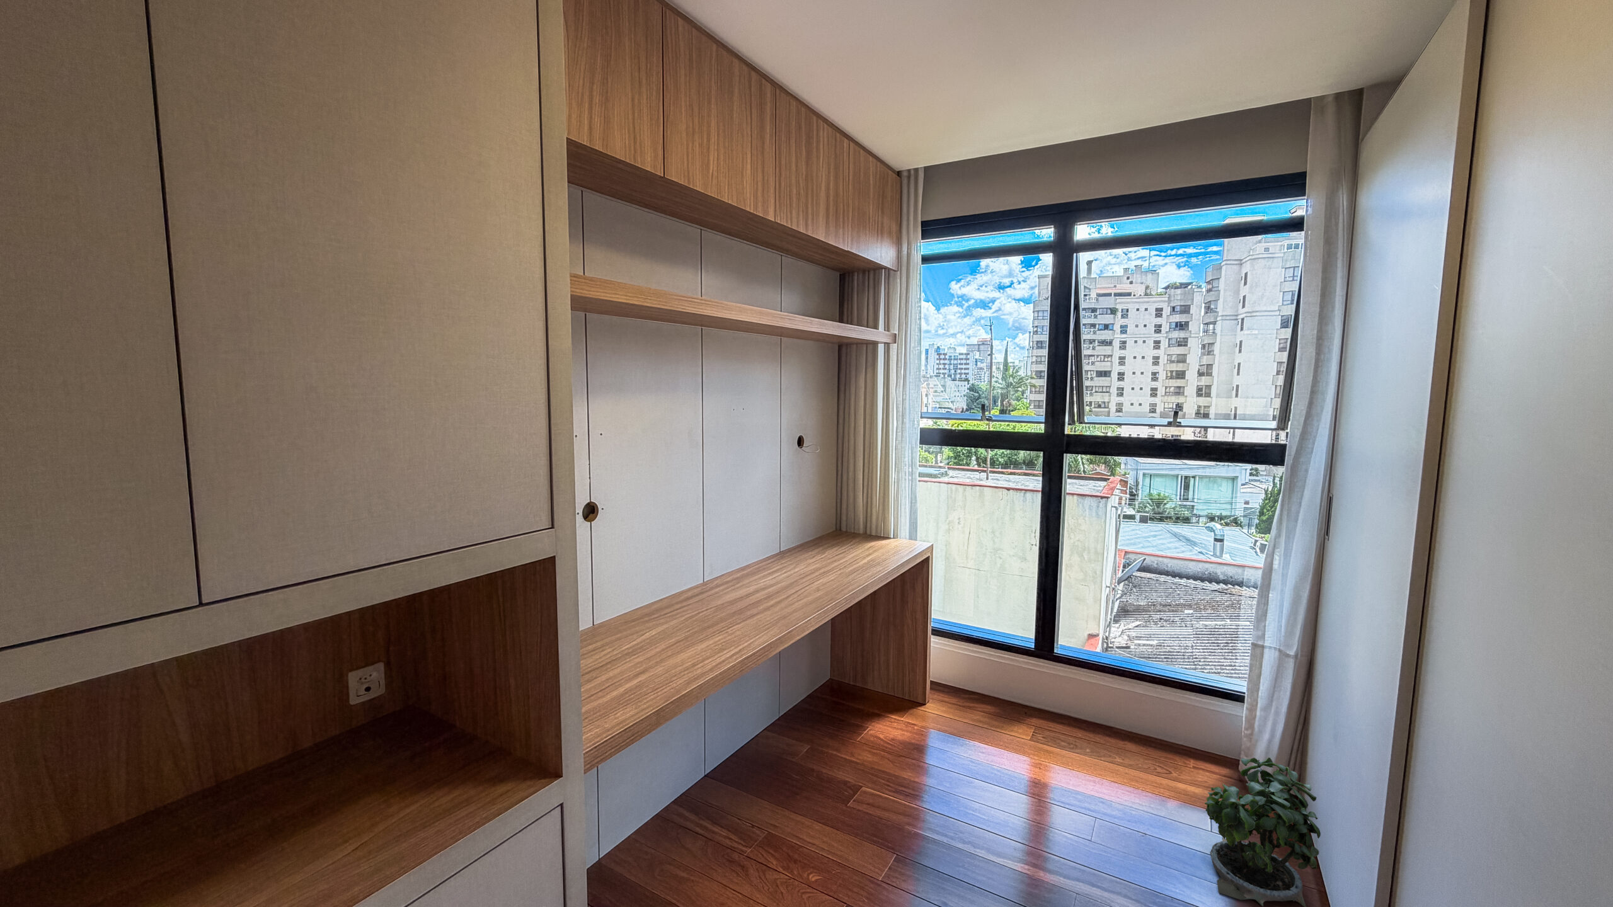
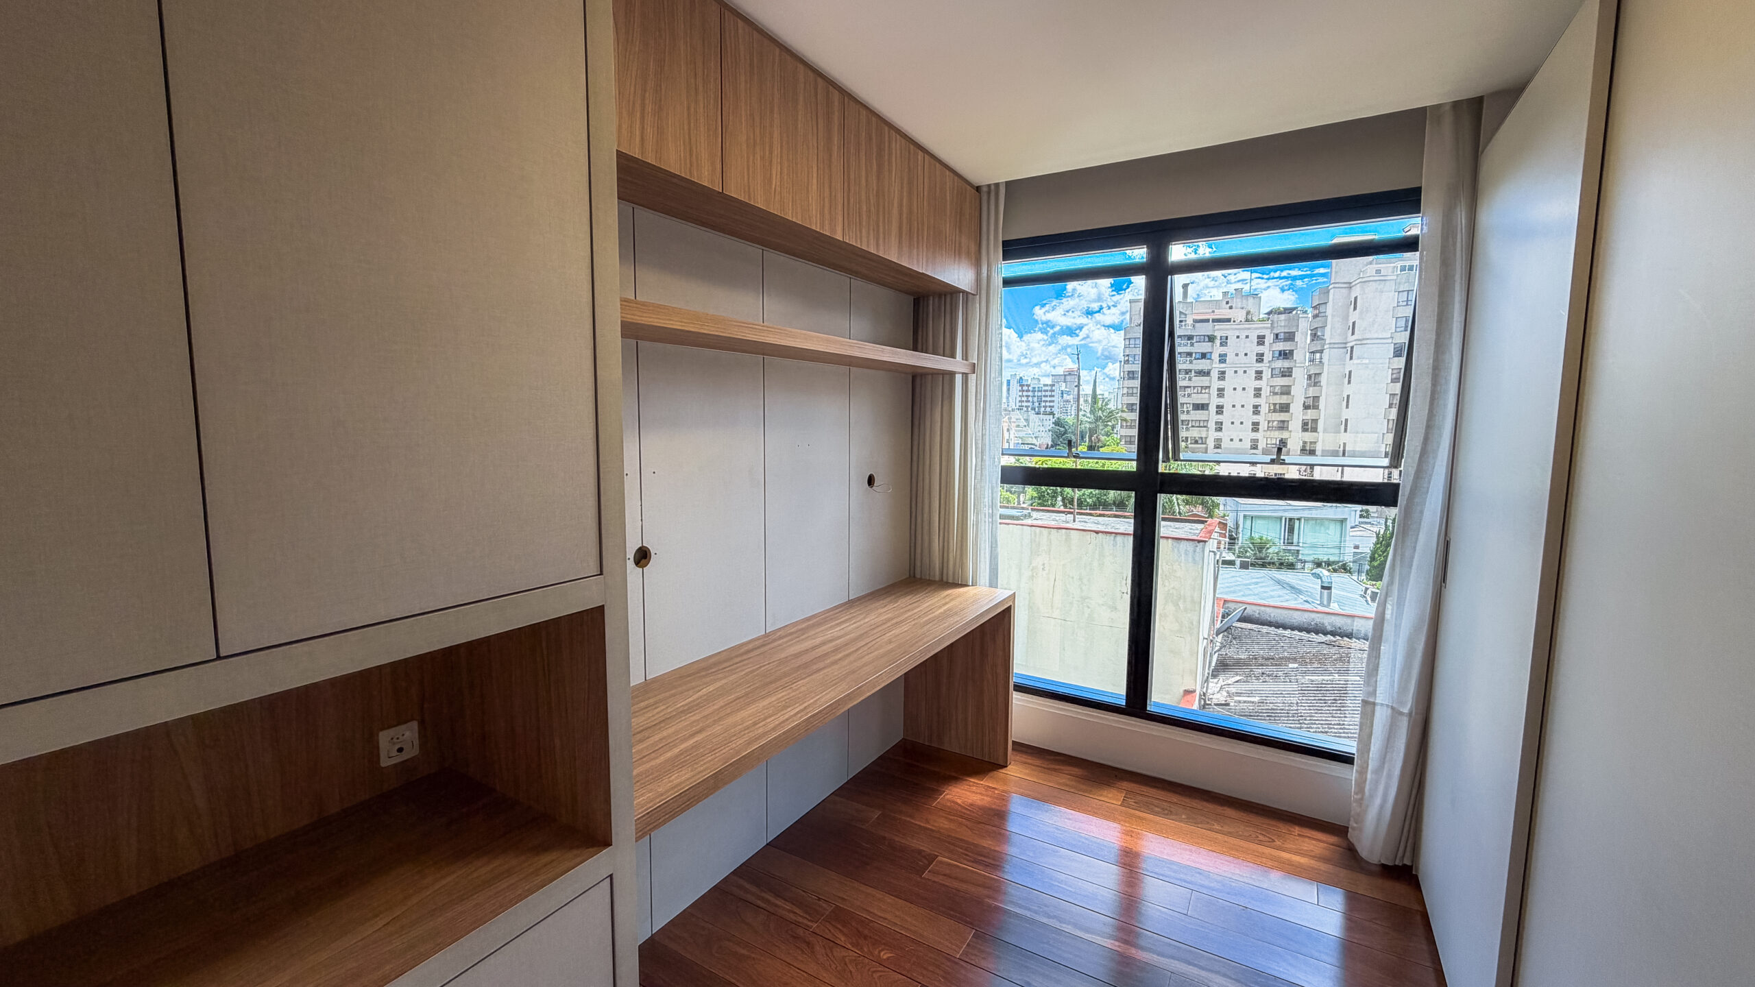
- potted plant [1204,757,1322,907]
